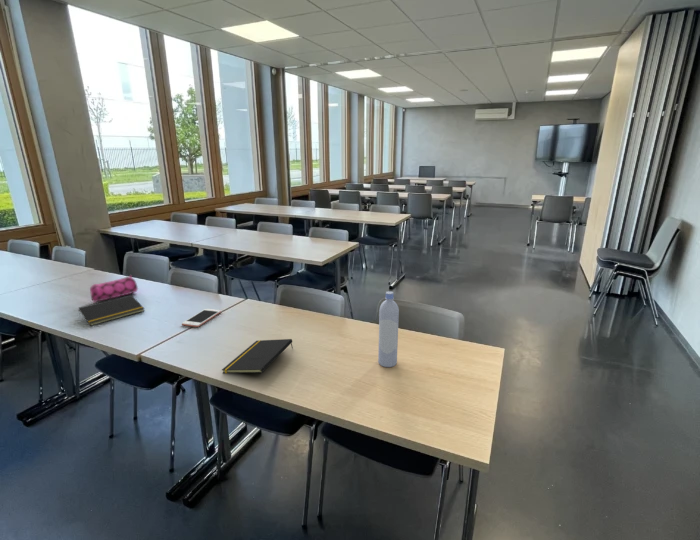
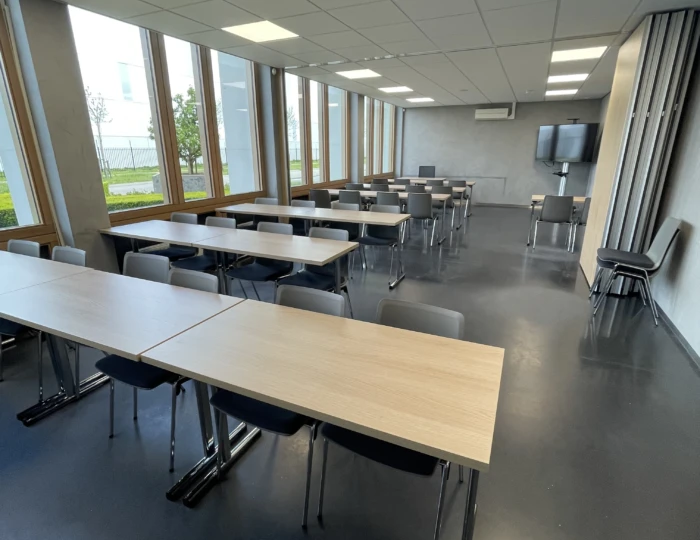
- pencil case [89,274,139,303]
- cell phone [181,308,222,328]
- notepad [78,294,146,327]
- notepad [221,338,294,374]
- bottle [377,290,400,368]
